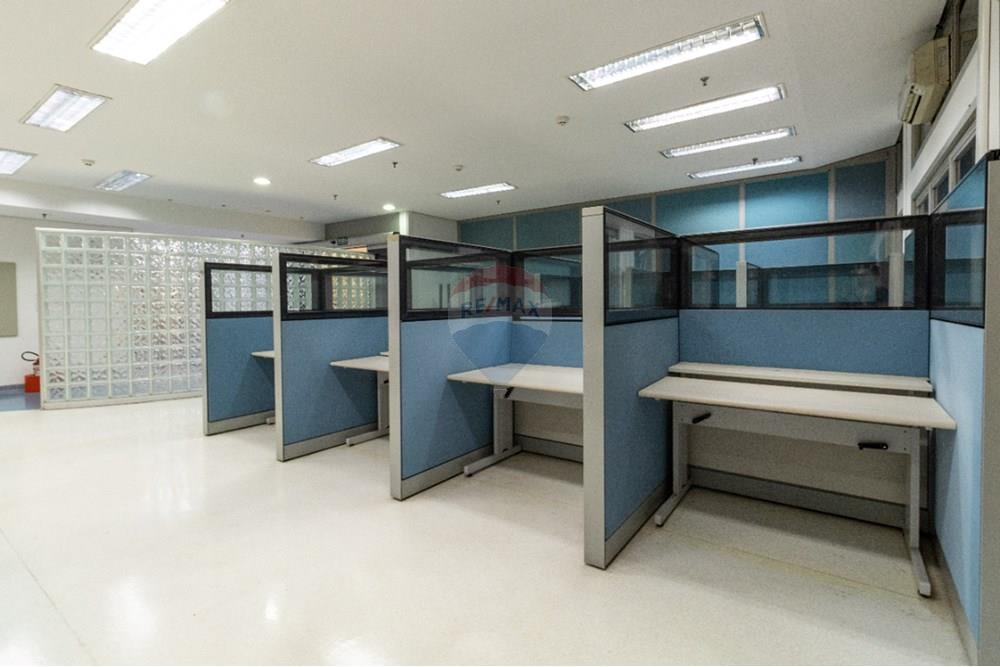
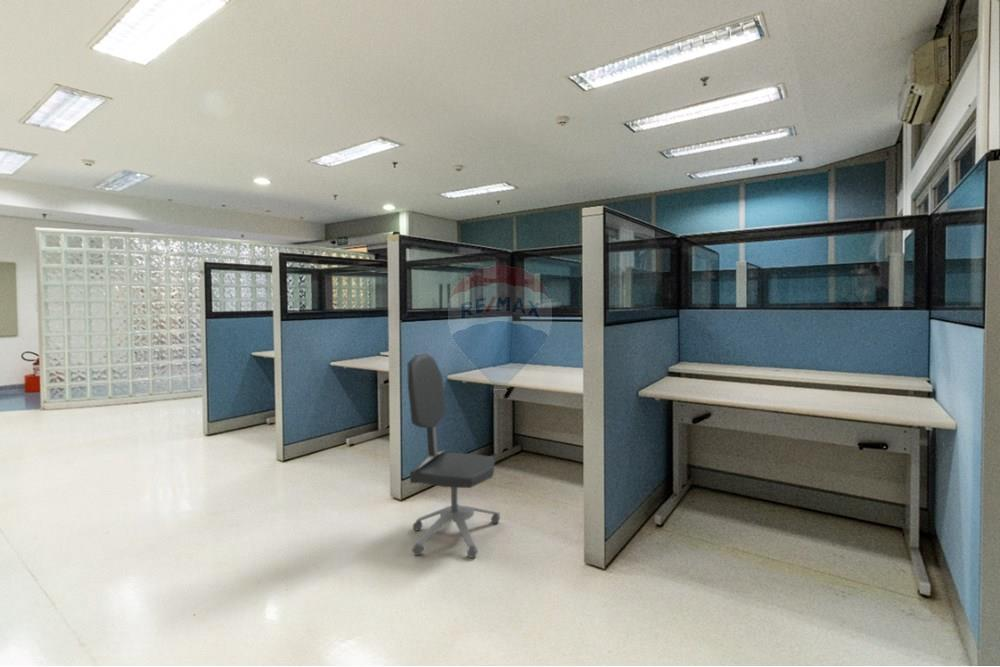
+ office chair [407,352,501,559]
